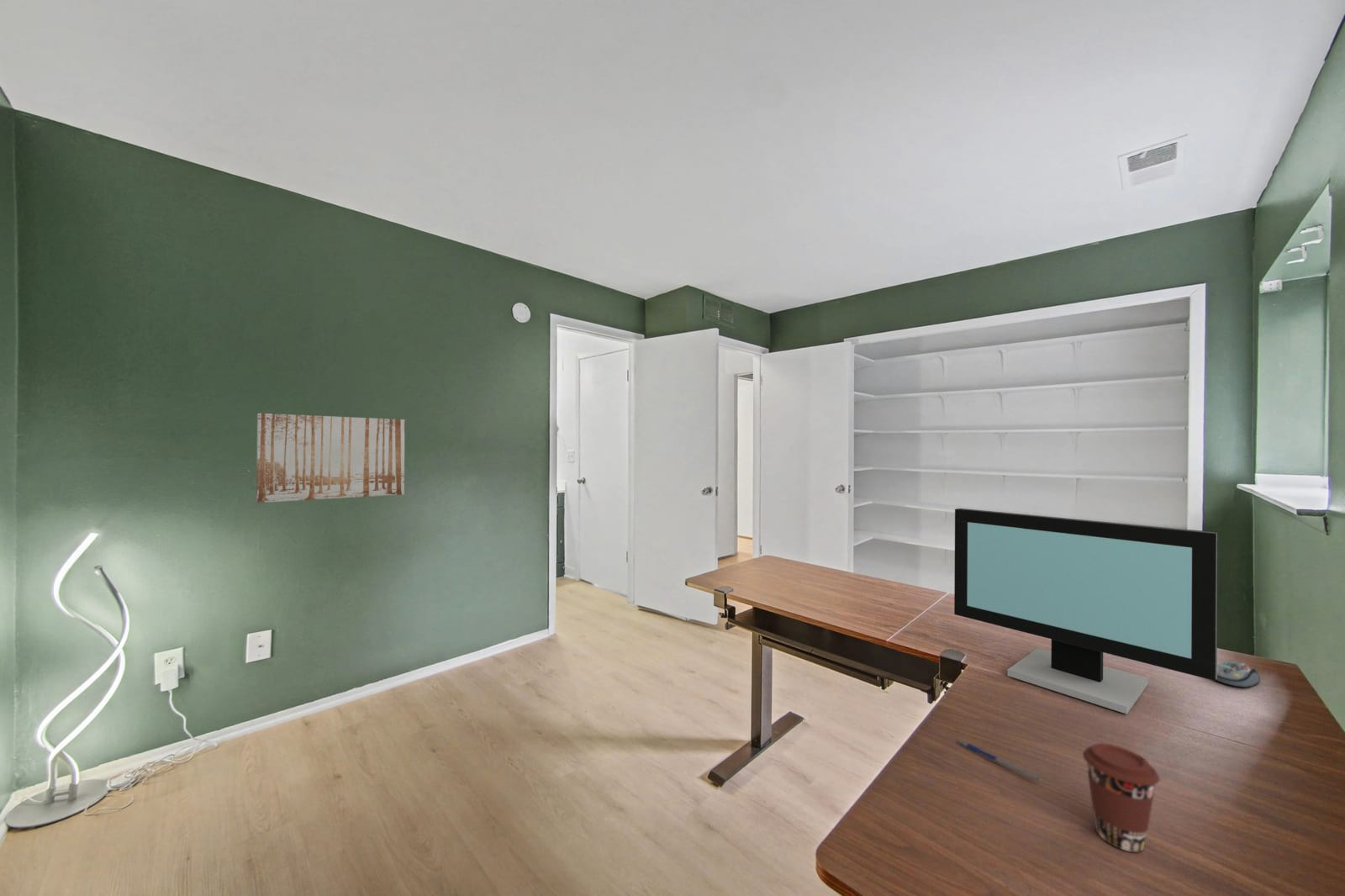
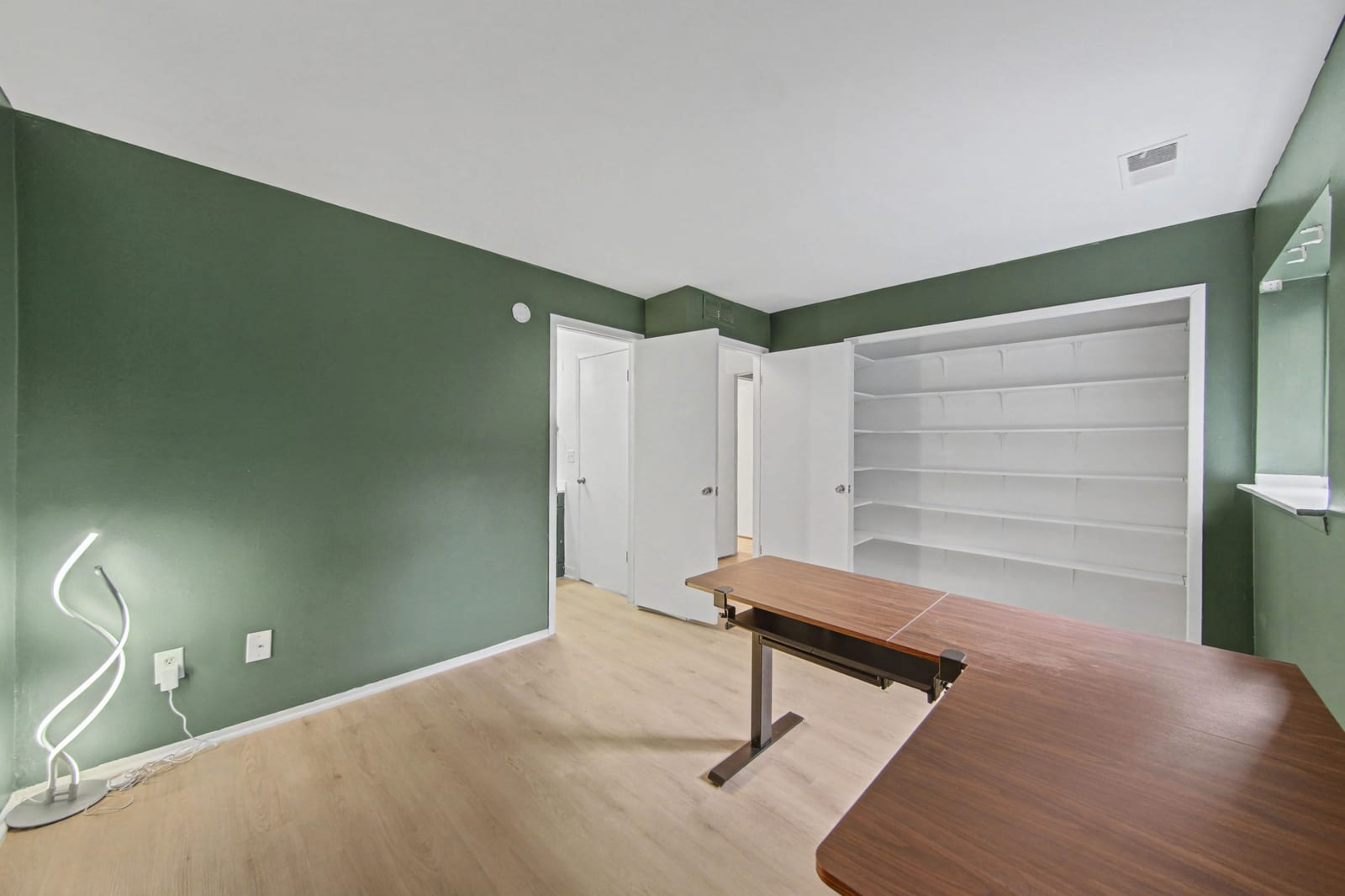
- wall art [256,413,405,503]
- computer monitor [953,508,1219,714]
- pen [957,739,1042,783]
- computer mouse [1216,661,1261,688]
- coffee cup [1082,742,1161,853]
